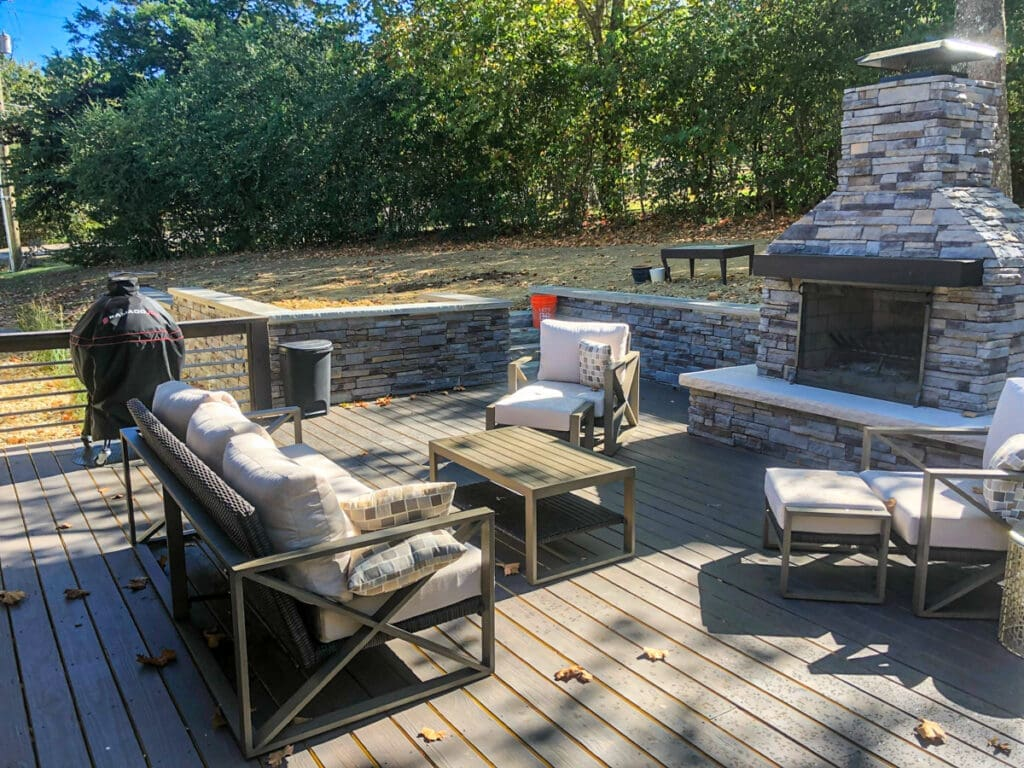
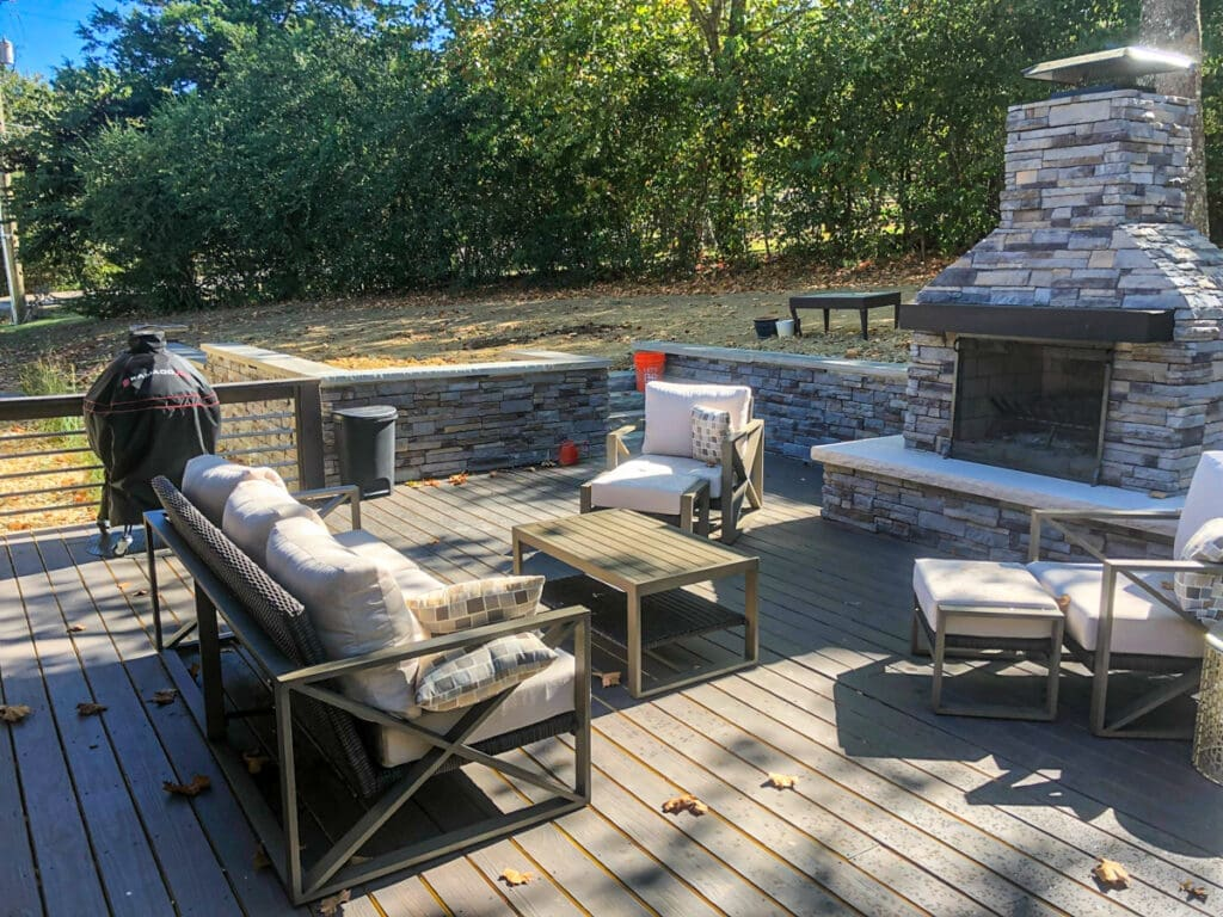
+ watering can [557,438,589,467]
